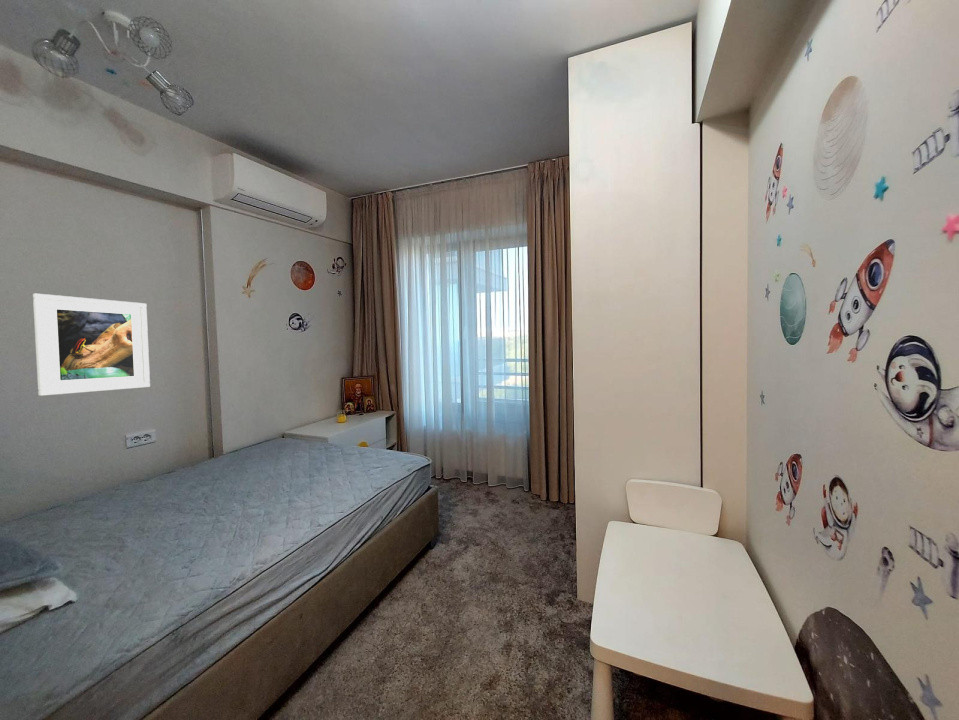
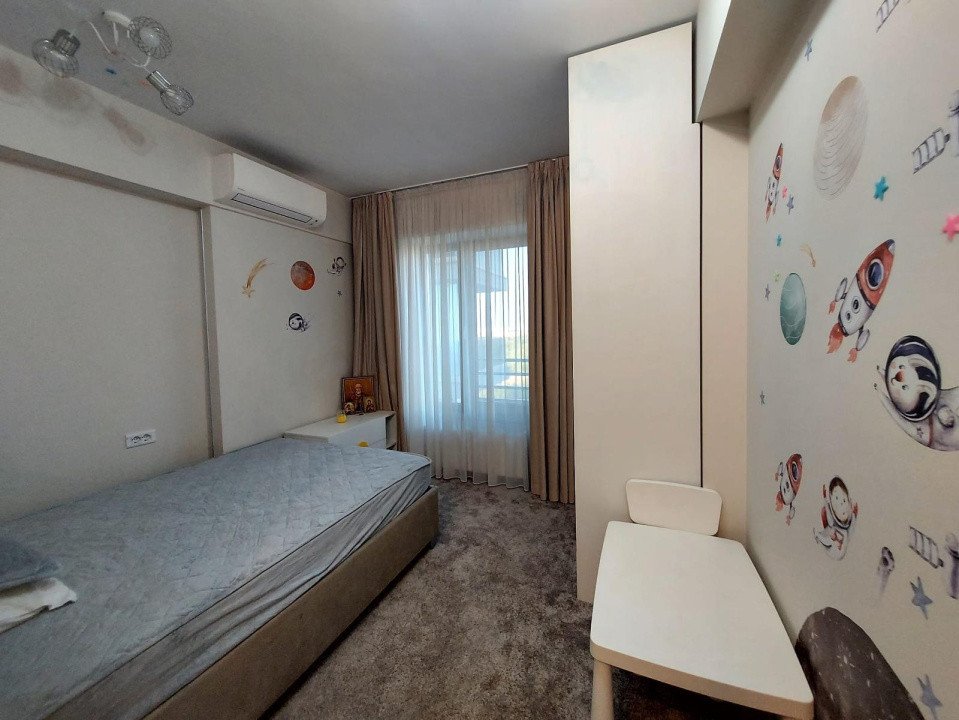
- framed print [32,293,151,397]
